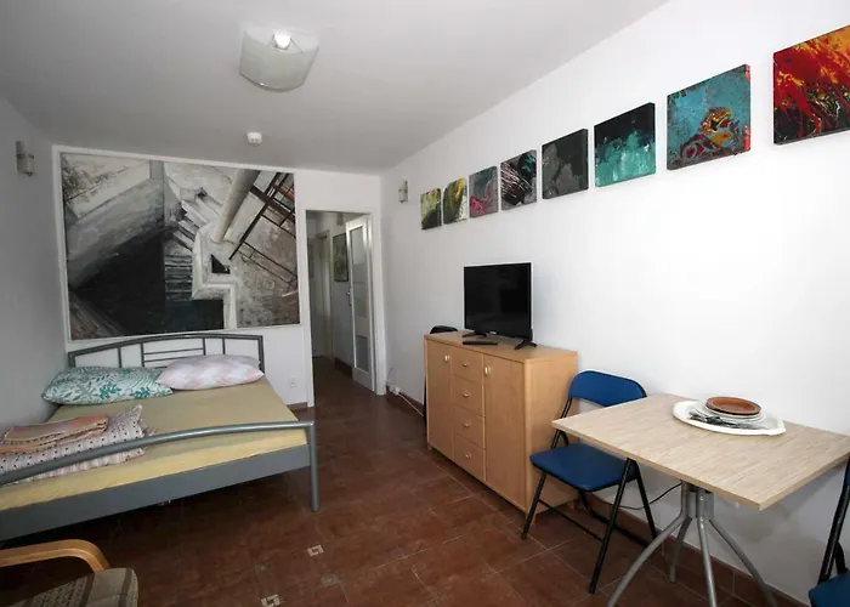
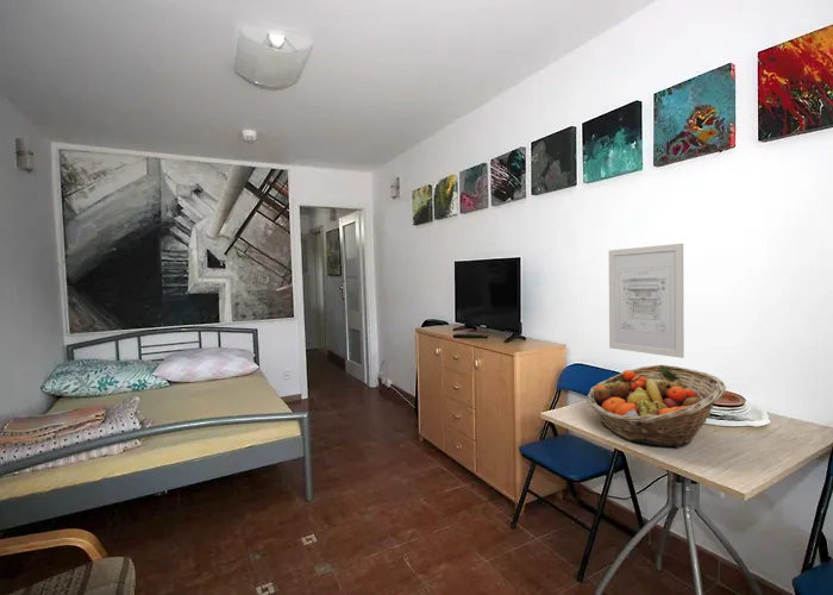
+ wall art [608,243,685,359]
+ fruit basket [585,364,727,449]
